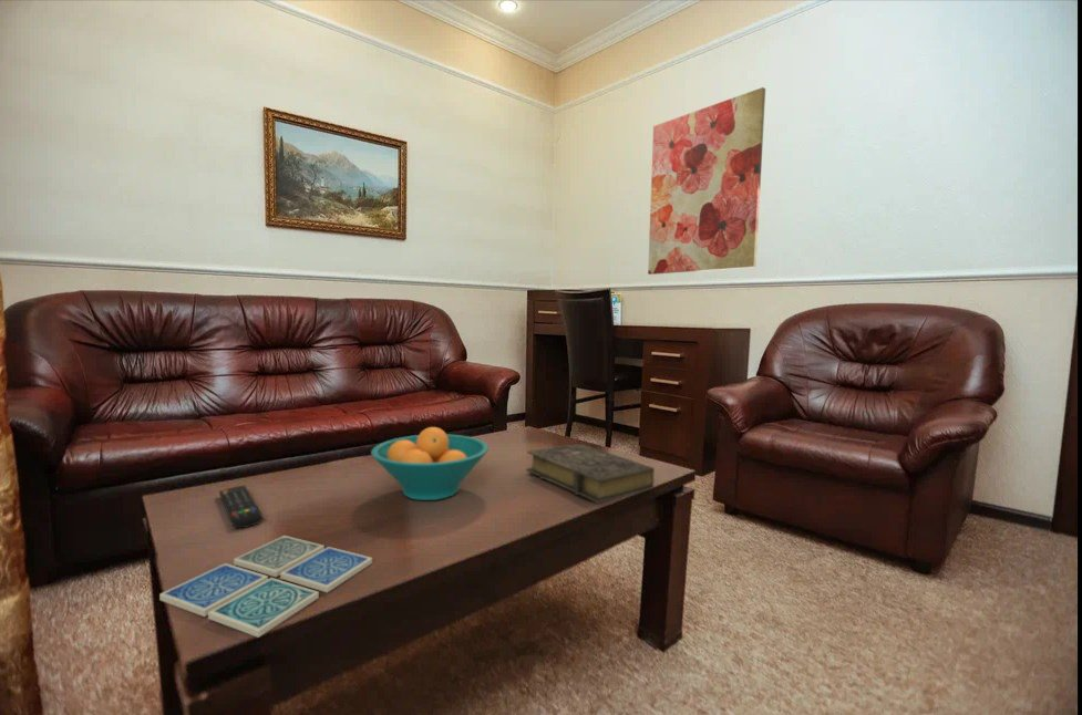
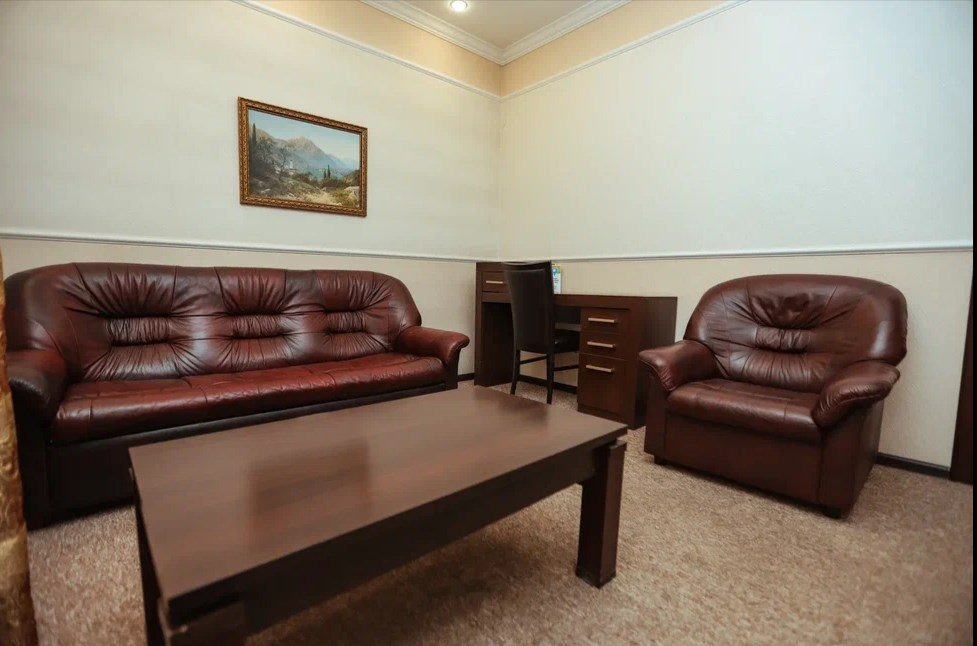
- wall art [647,86,766,276]
- fruit bowl [370,426,490,501]
- remote control [218,485,265,529]
- drink coaster [158,535,373,639]
- book [525,443,656,504]
